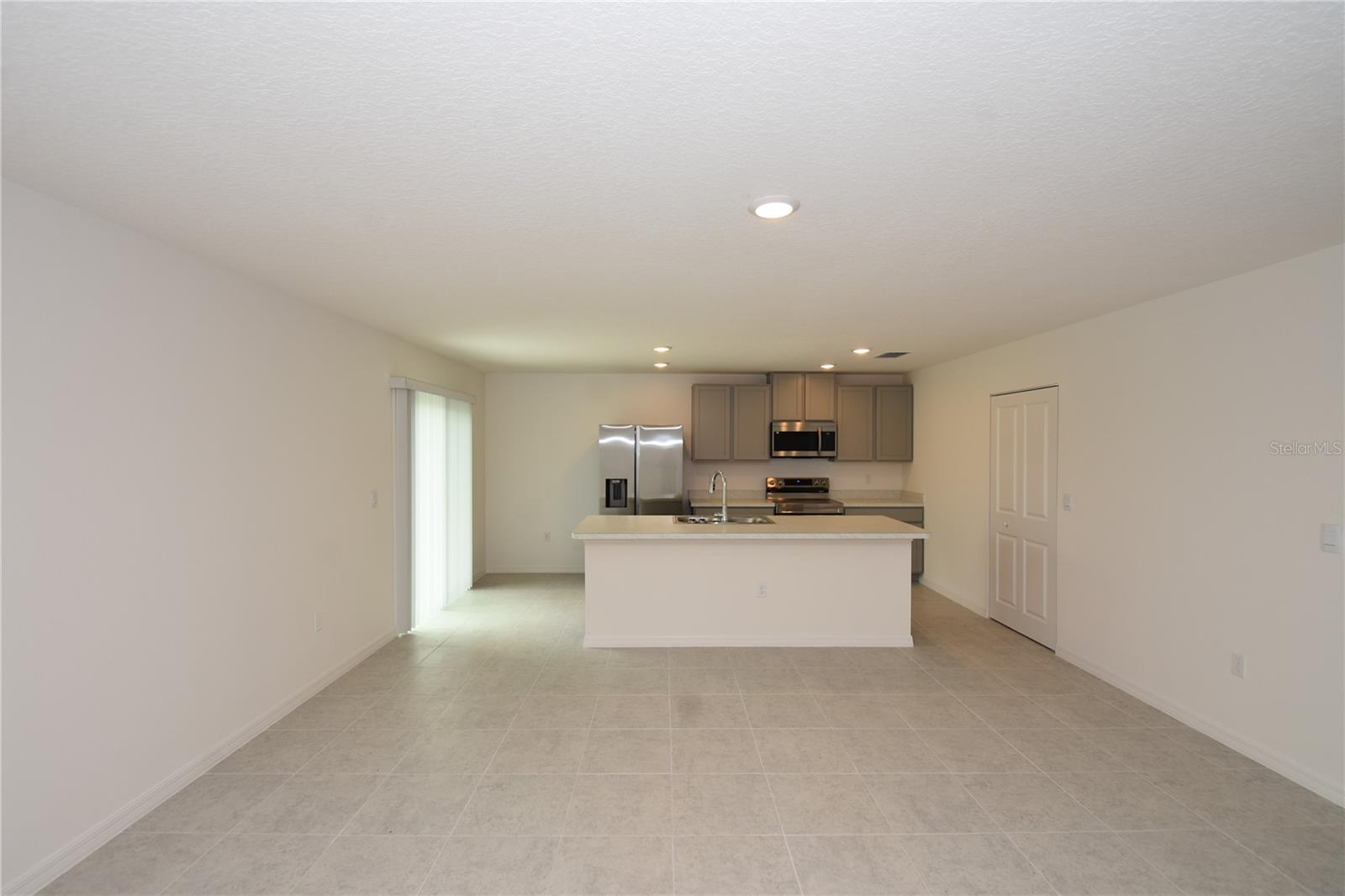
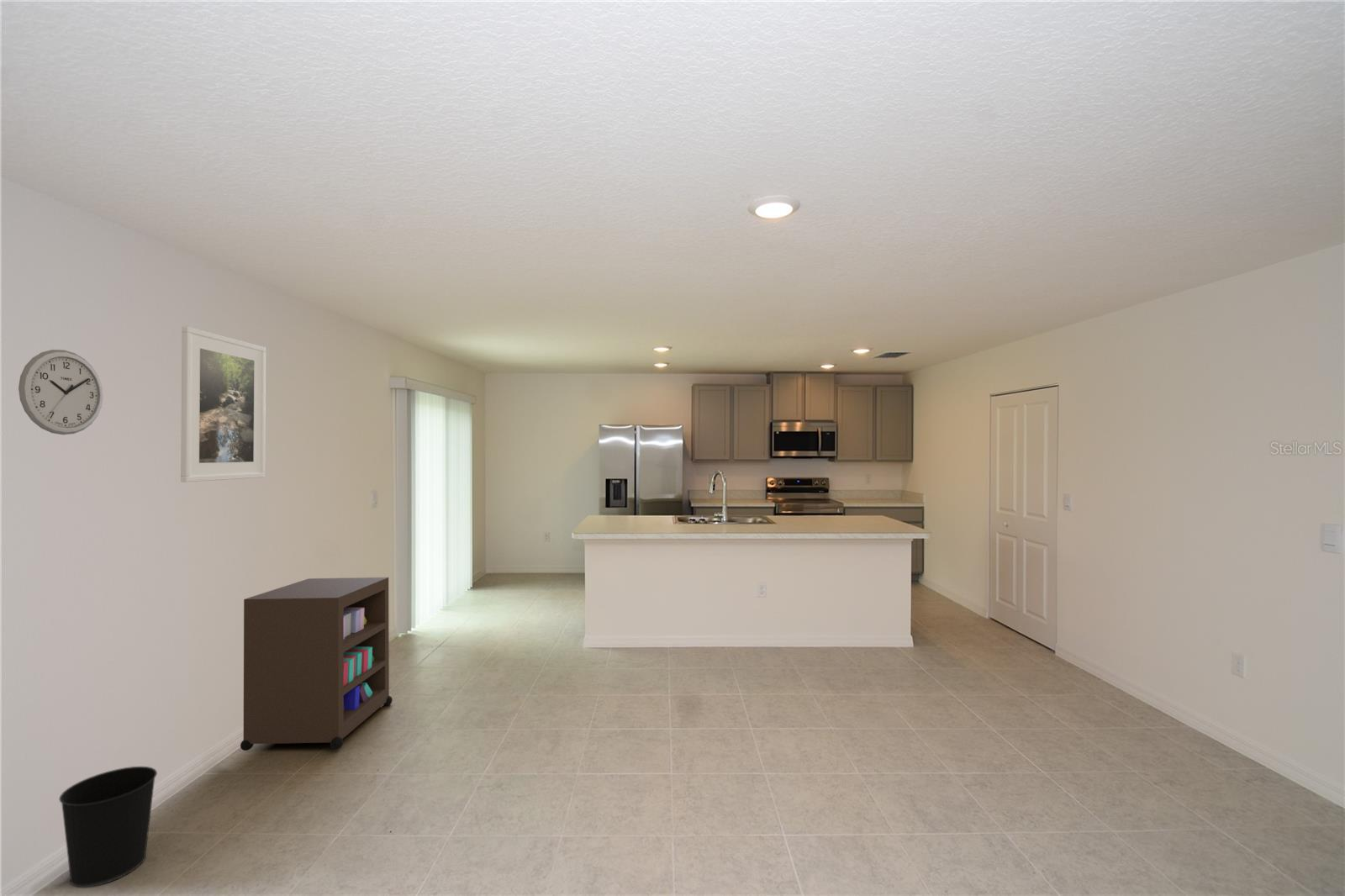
+ wall clock [18,349,103,435]
+ storage cabinet [240,577,393,751]
+ wastebasket [58,766,158,888]
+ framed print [180,325,266,483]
